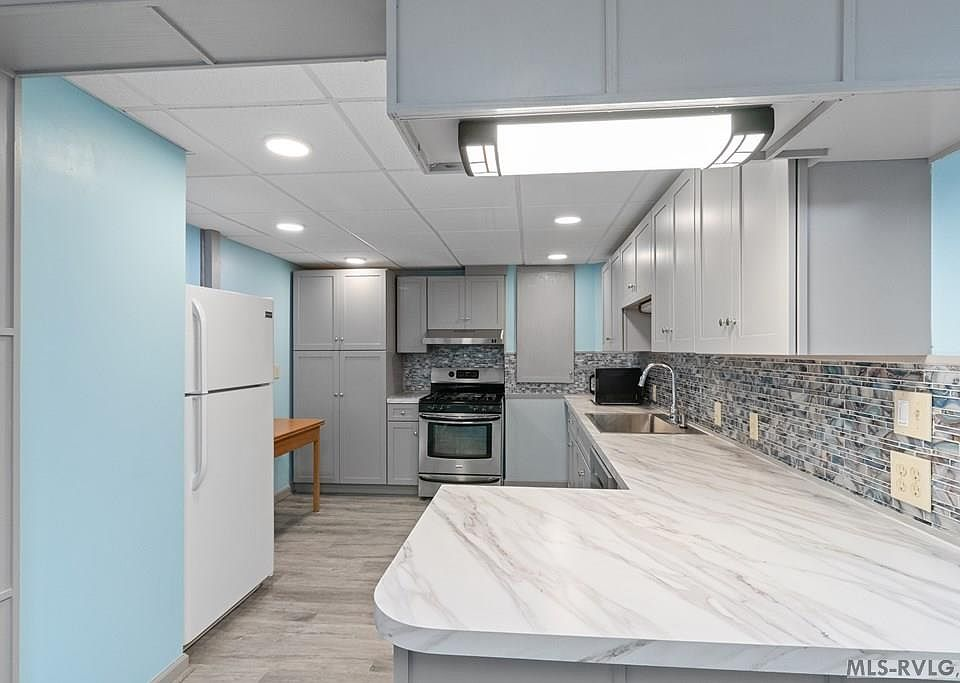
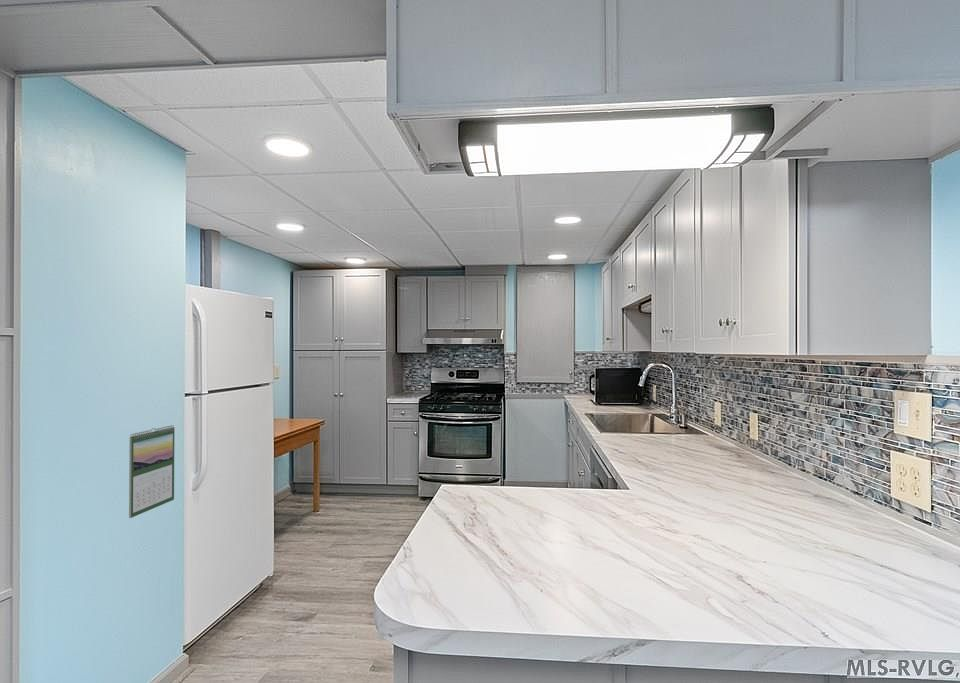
+ calendar [128,424,175,519]
